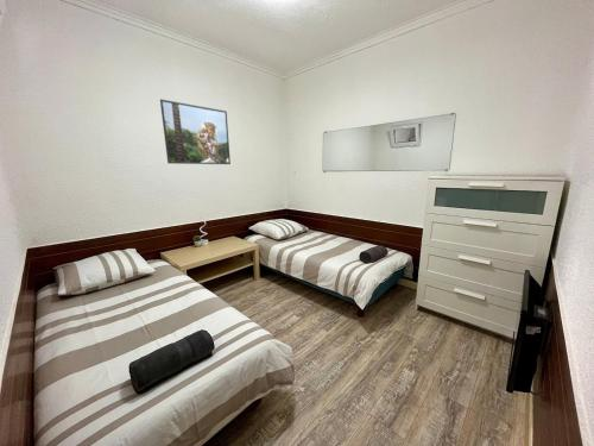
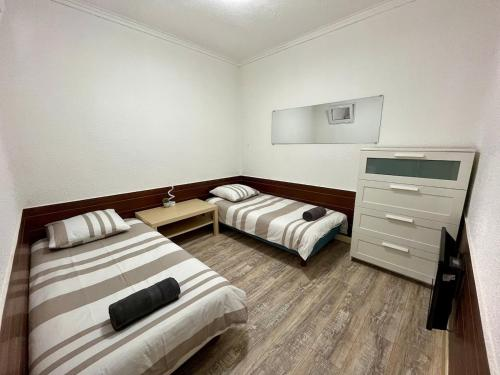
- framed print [159,98,232,165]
